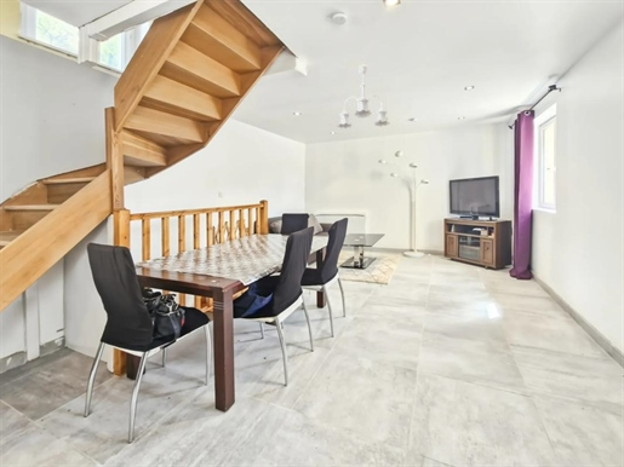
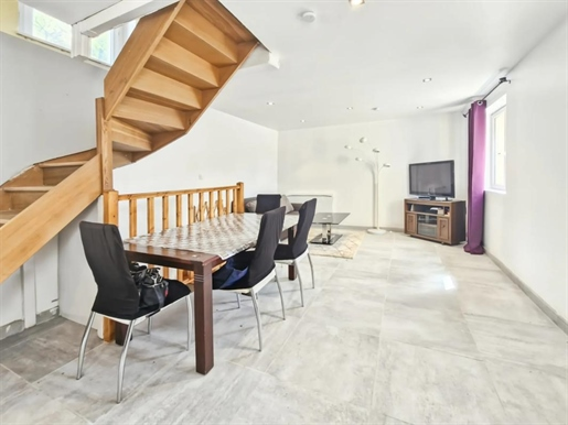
- ceiling light fixture [336,64,390,129]
